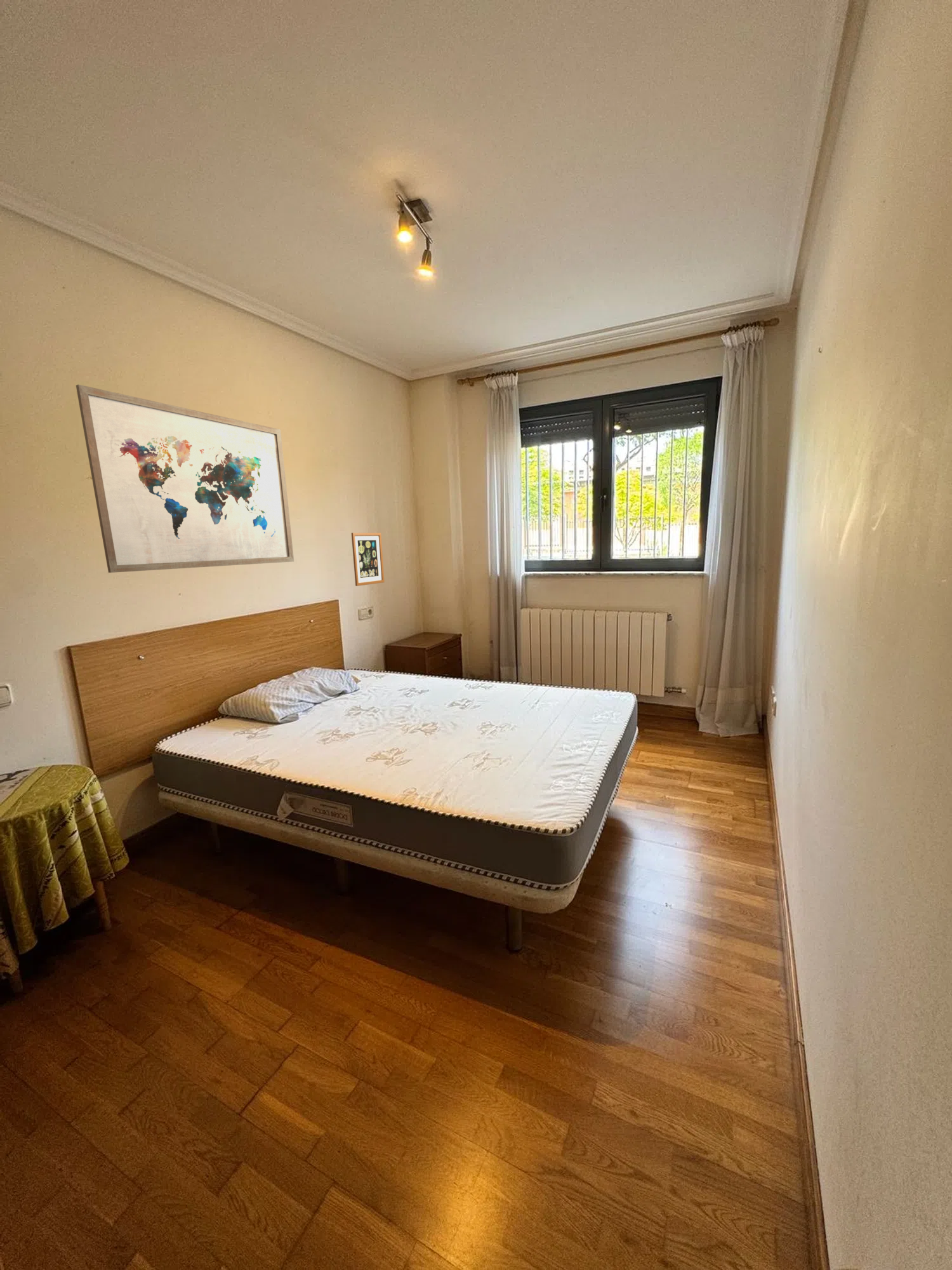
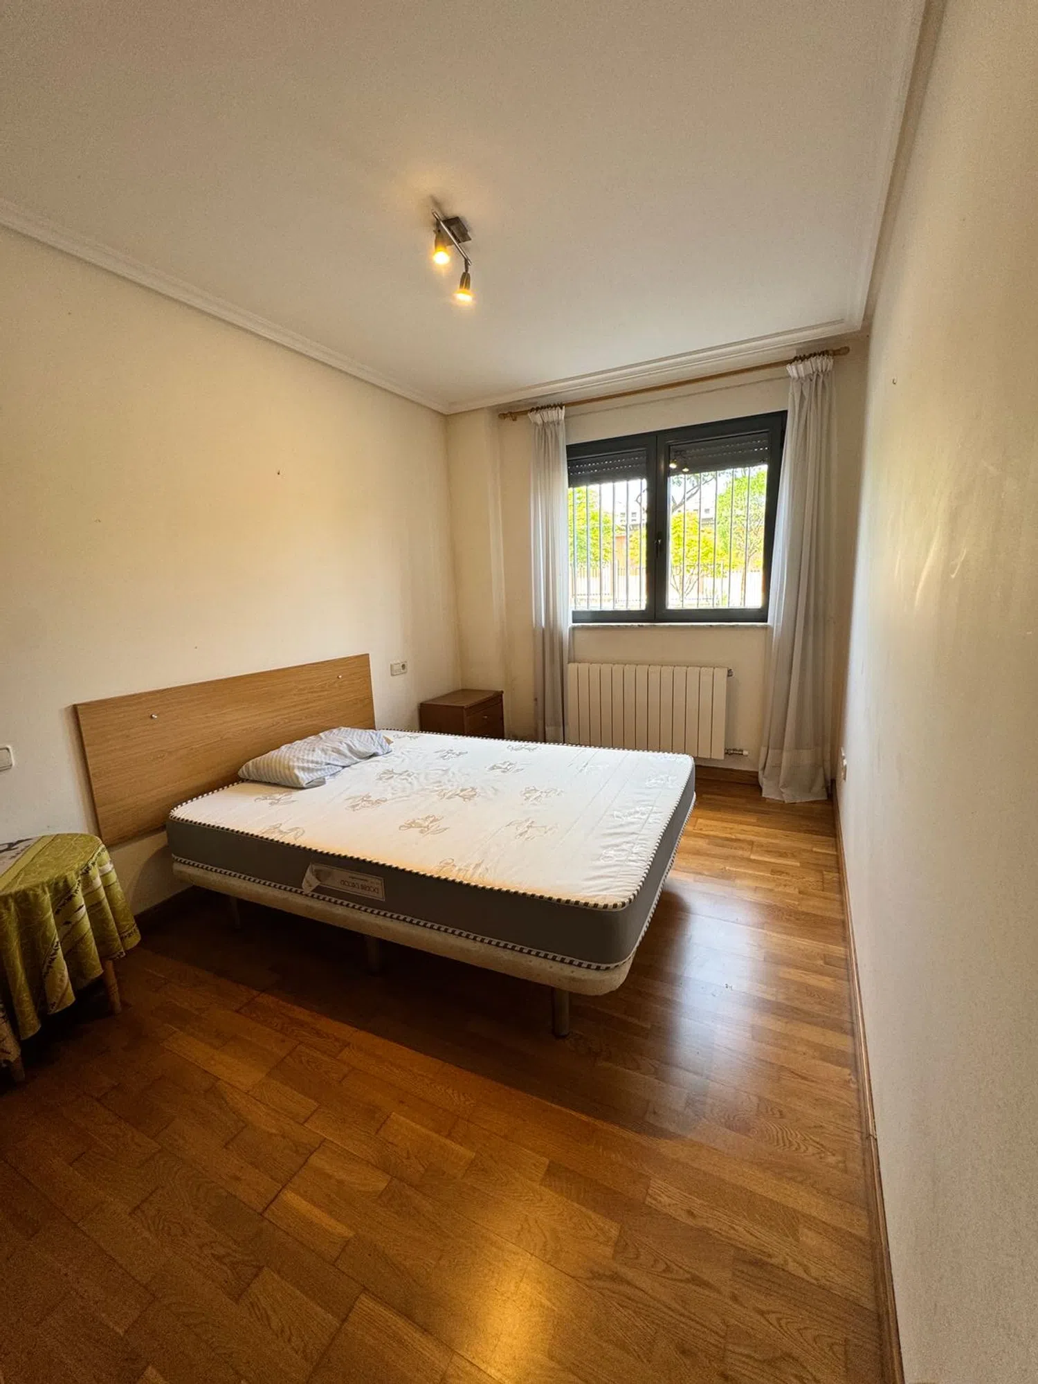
- wall art [76,384,294,573]
- wall art [351,532,385,587]
